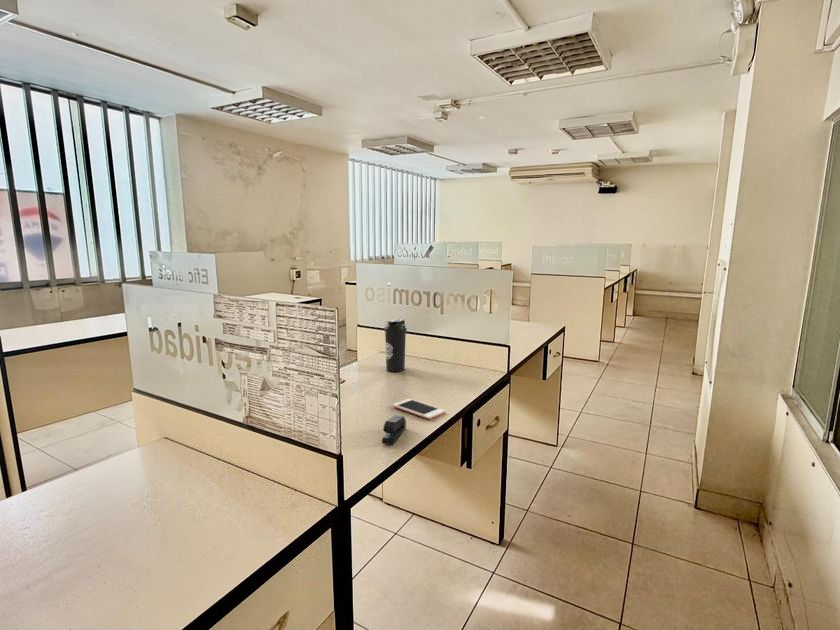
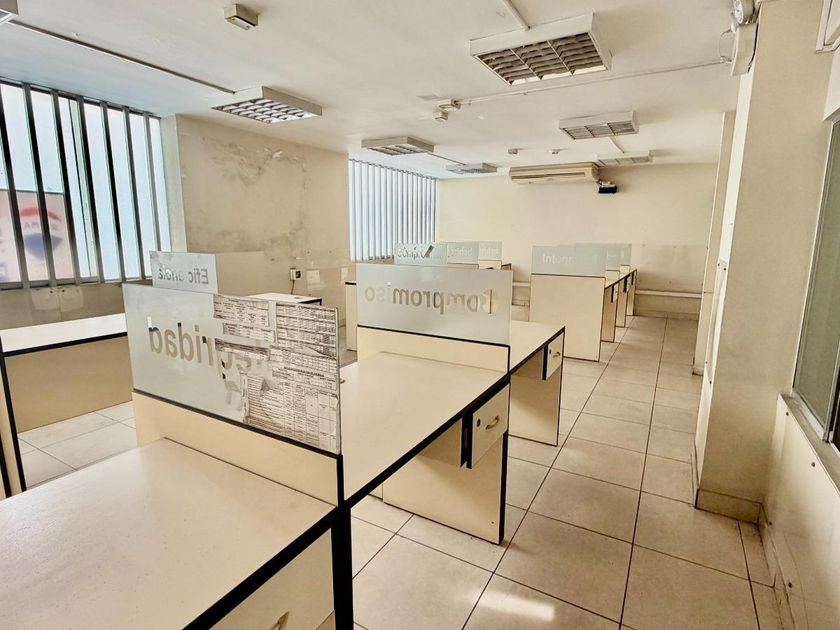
- water bottle [383,318,408,372]
- stapler [381,414,407,446]
- cell phone [392,398,446,420]
